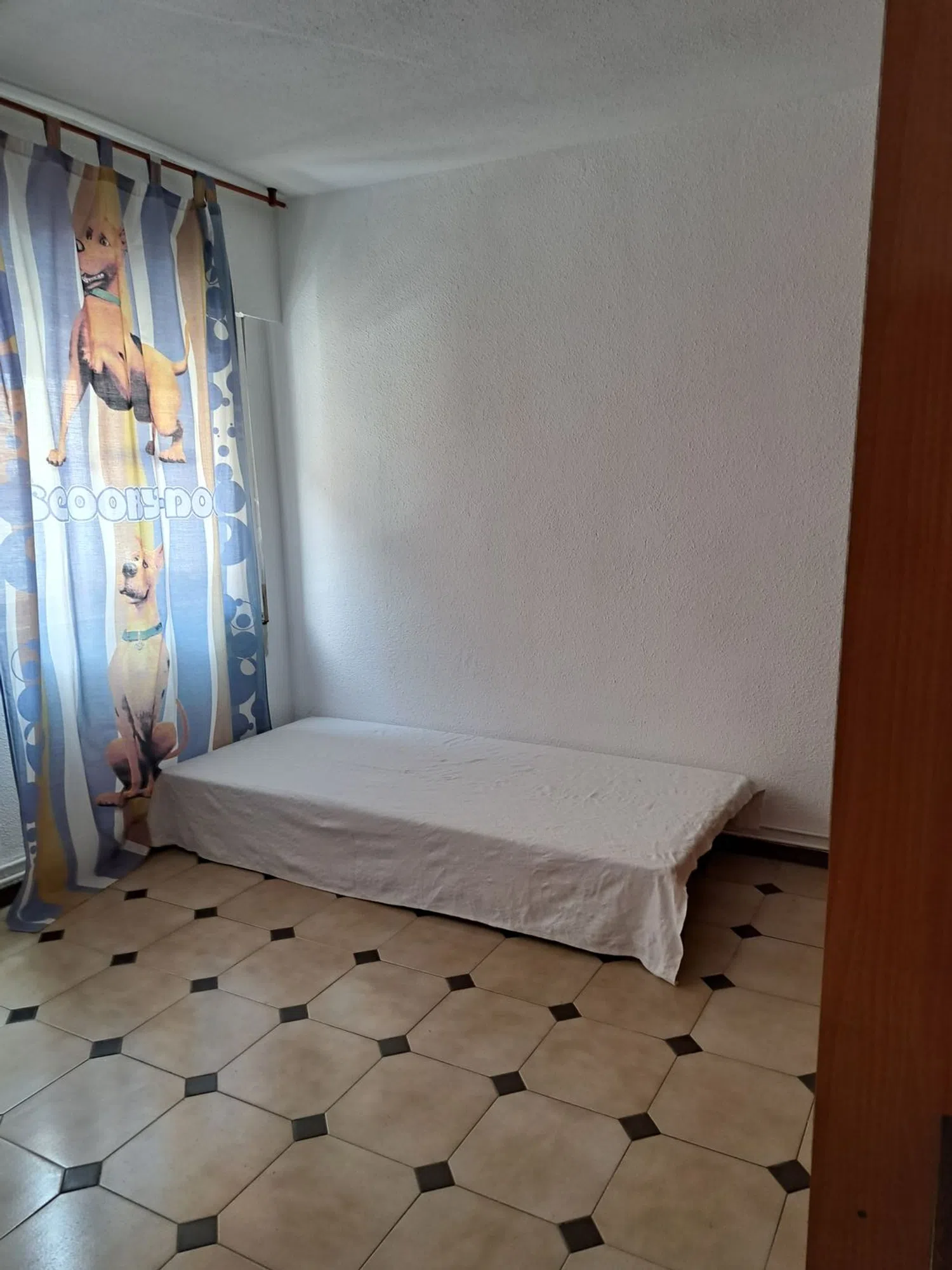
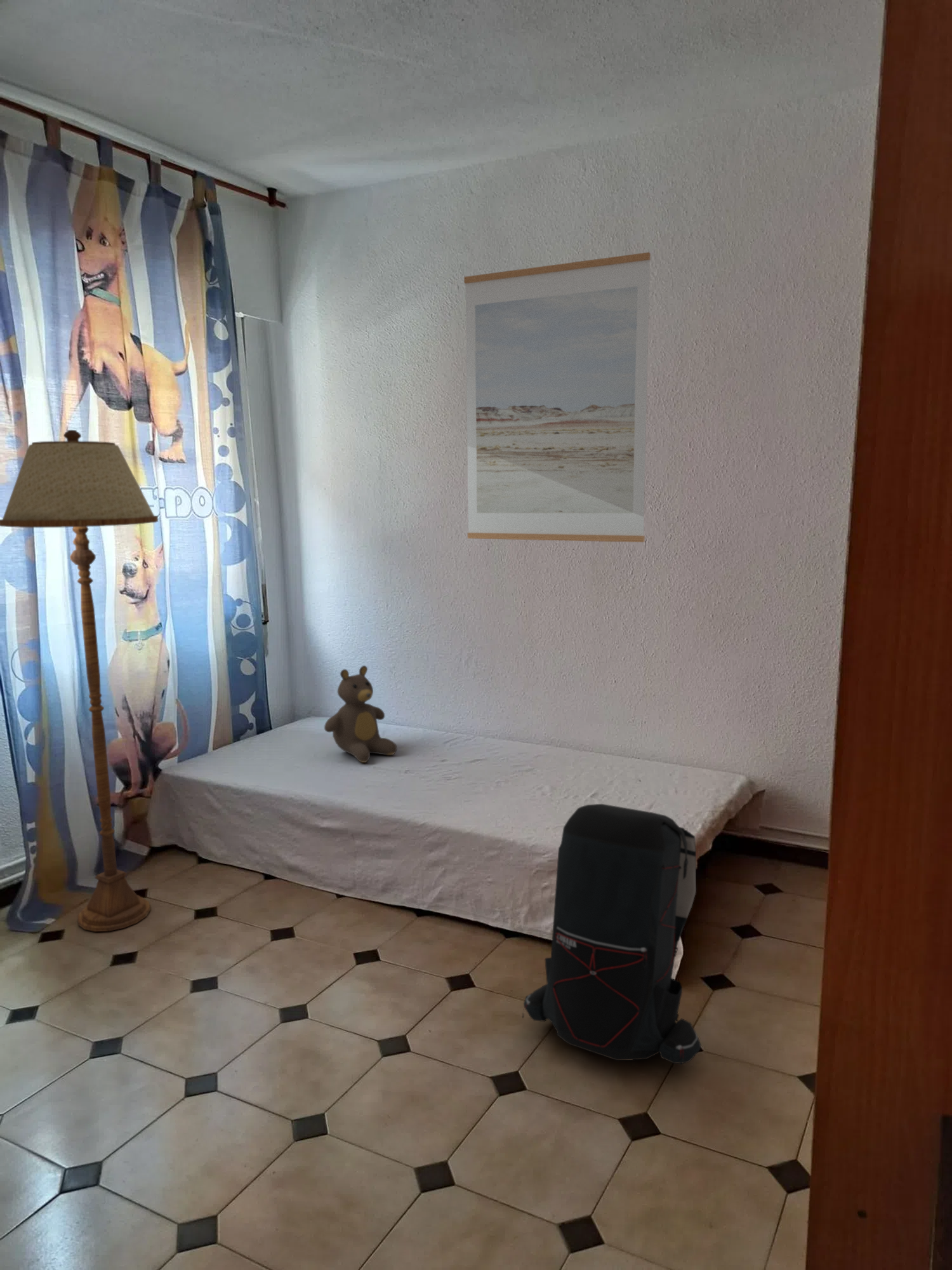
+ wall art [463,251,651,543]
+ backpack [522,803,701,1066]
+ floor lamp [0,429,159,932]
+ teddy bear [324,665,398,763]
